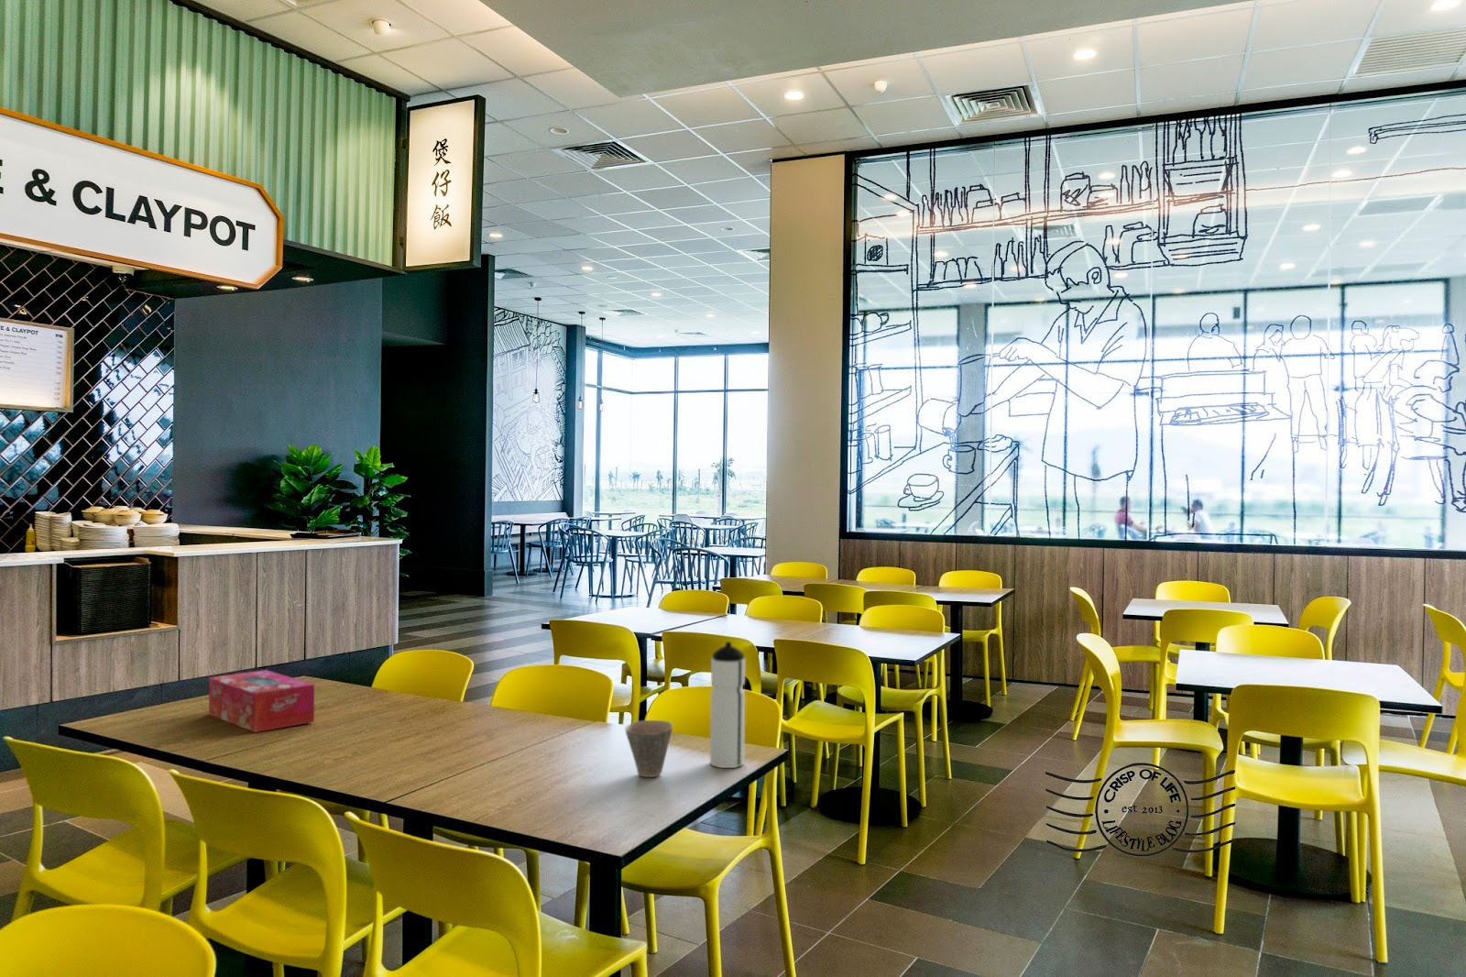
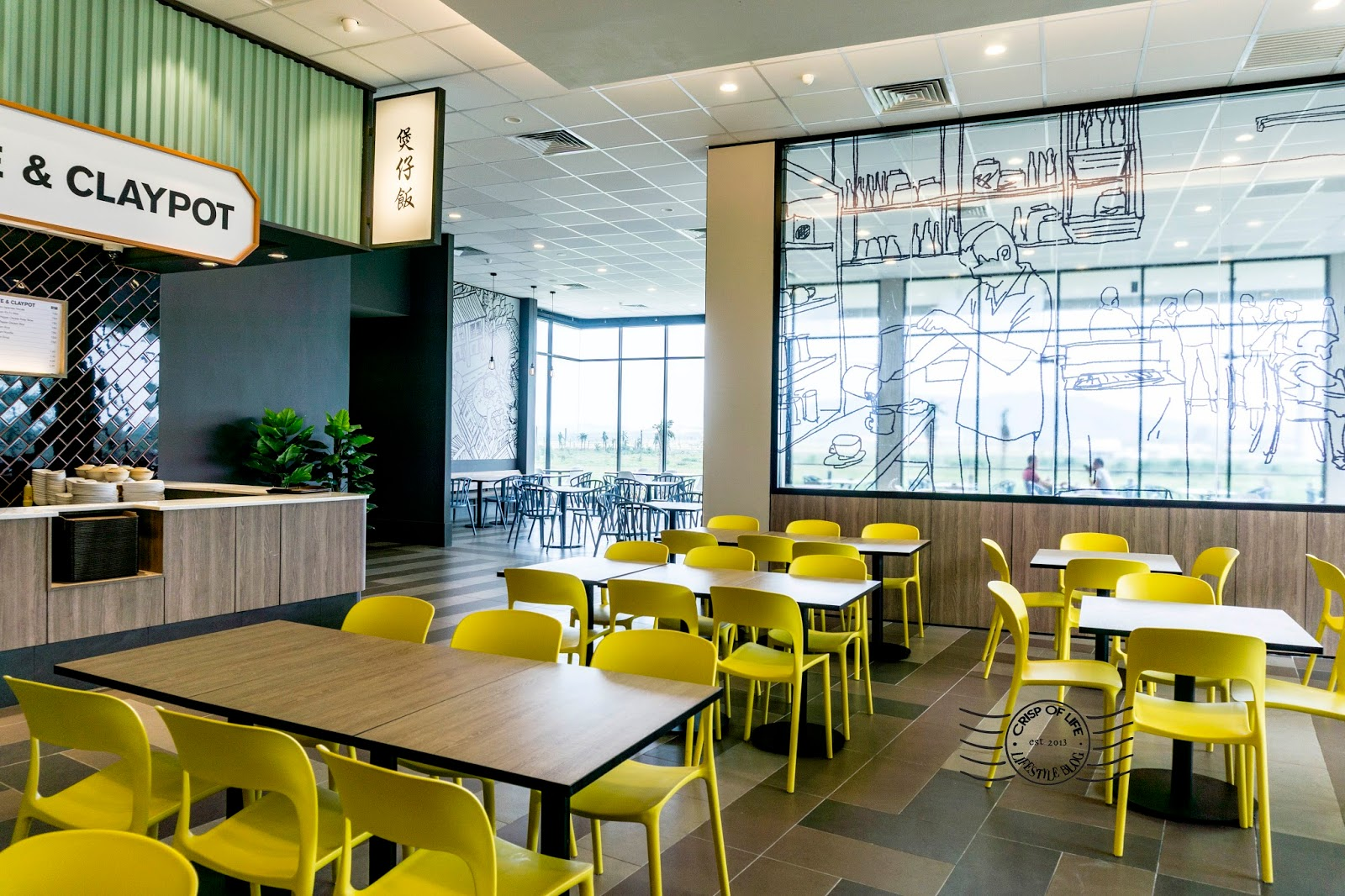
- tissue box [208,670,315,733]
- cup [623,720,674,779]
- water bottle [710,641,746,769]
